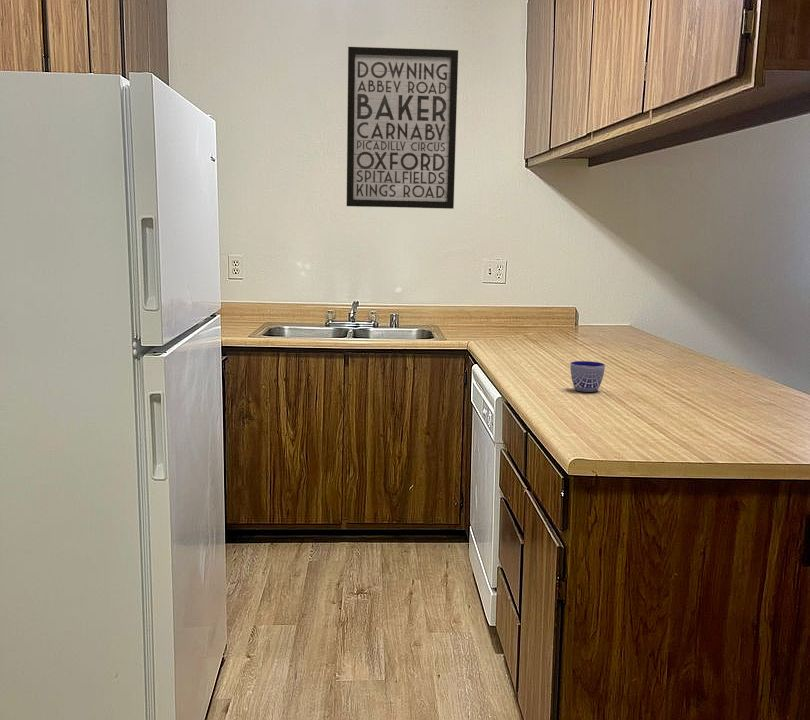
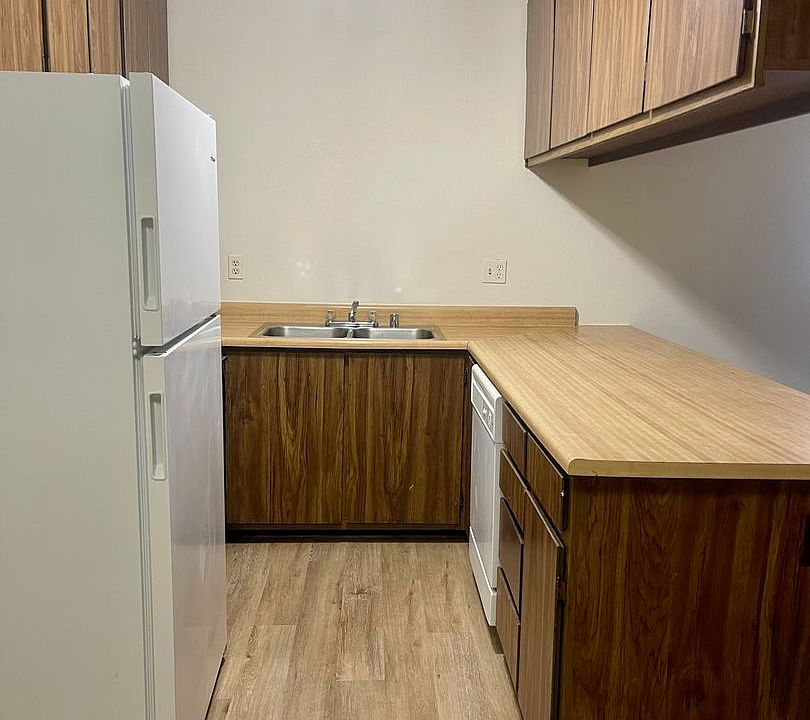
- wall art [346,46,459,210]
- cup [569,360,606,393]
